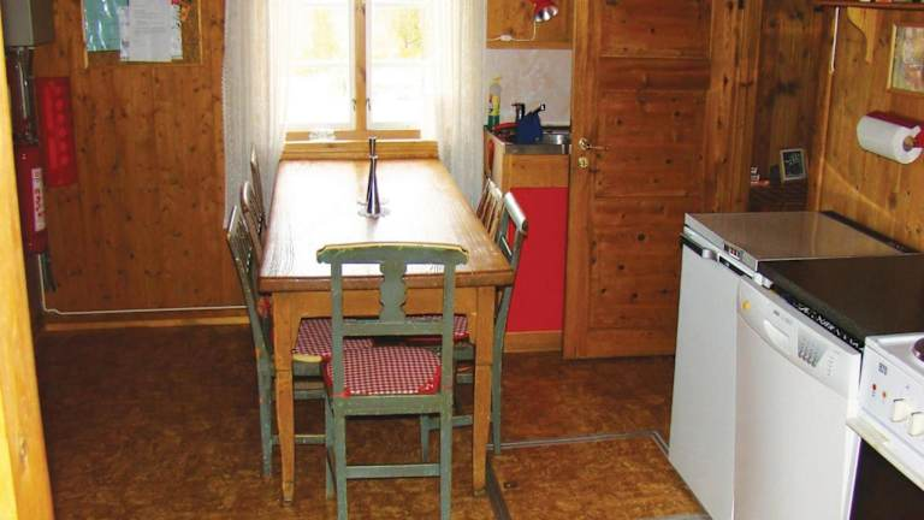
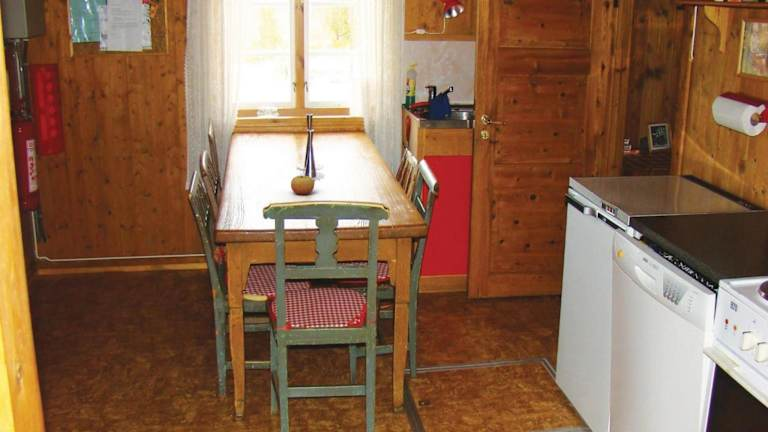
+ apple [290,175,315,196]
